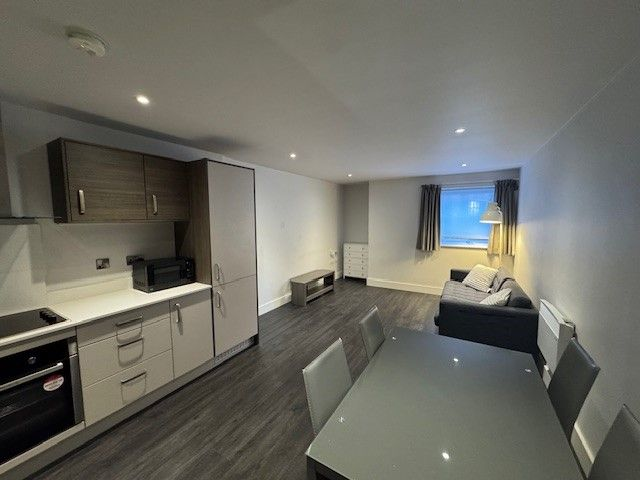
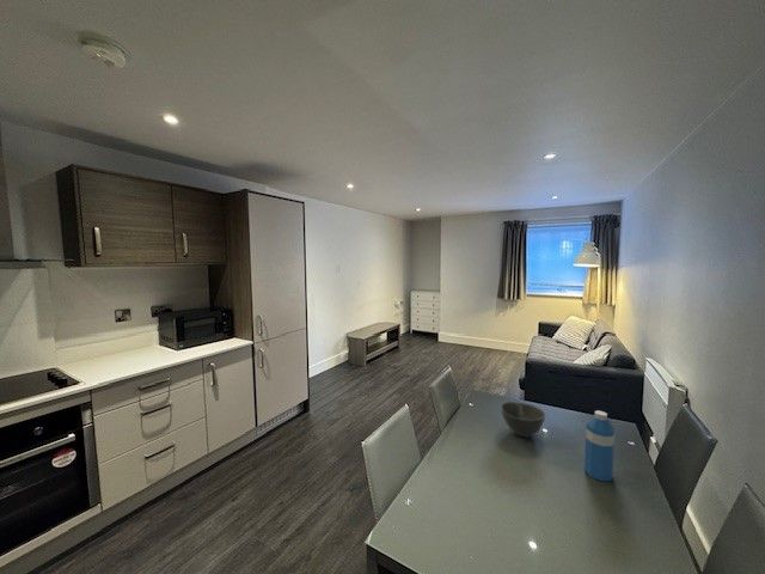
+ bowl [500,401,546,438]
+ water bottle [583,410,616,482]
